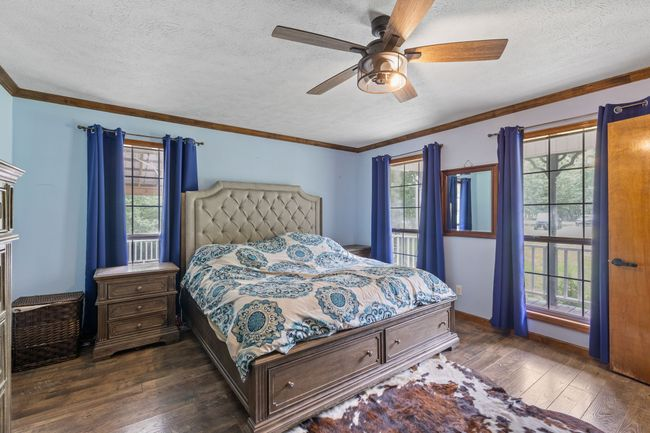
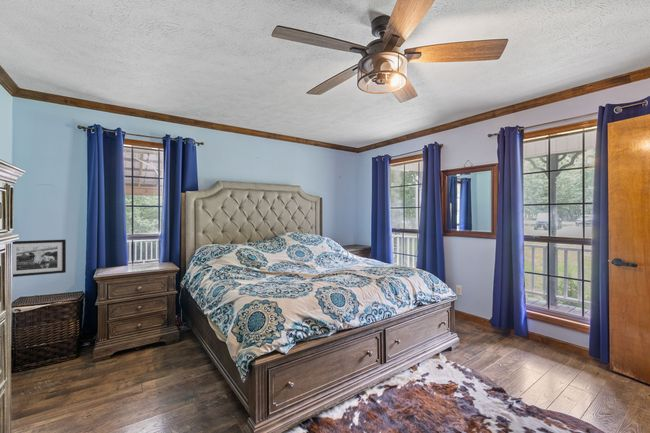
+ picture frame [12,239,67,278]
